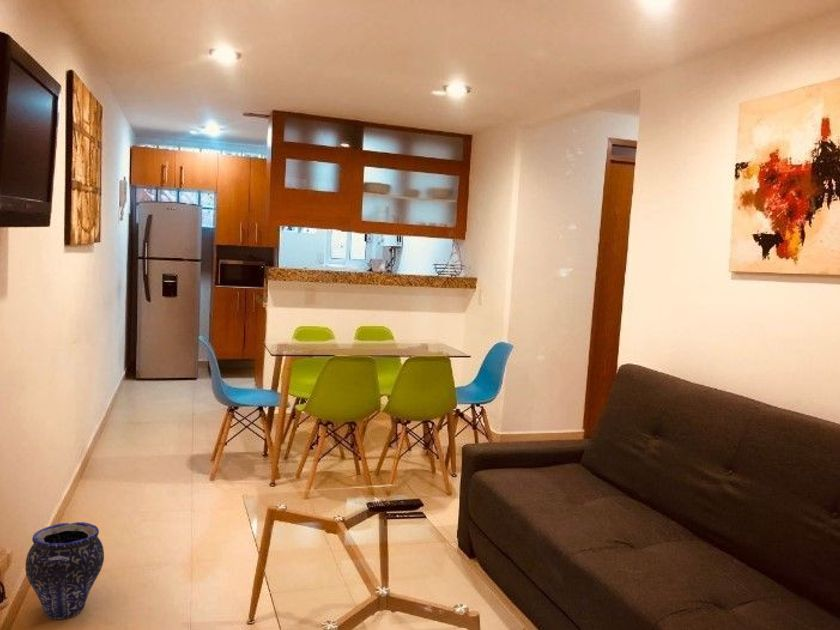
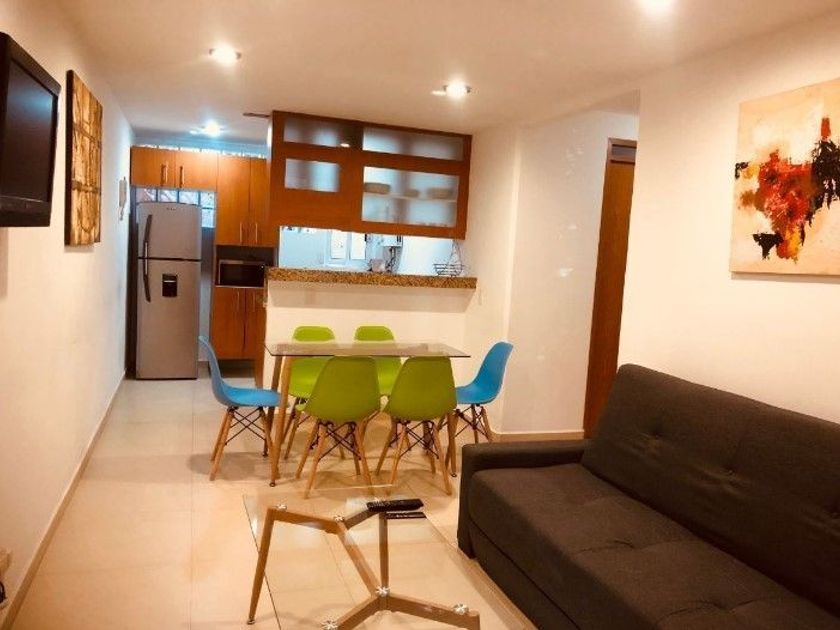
- vase [24,521,105,620]
